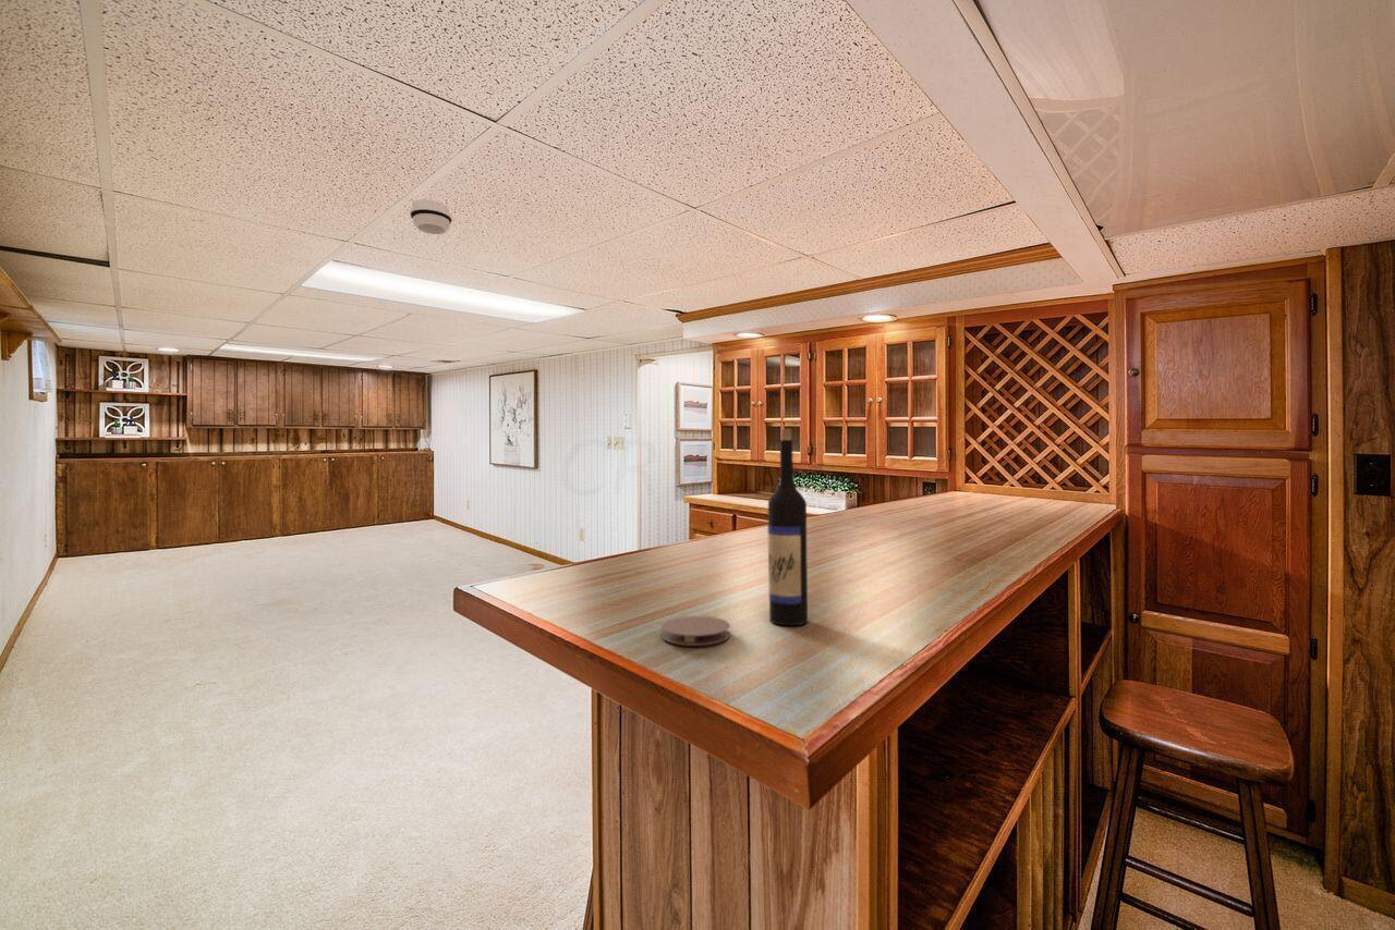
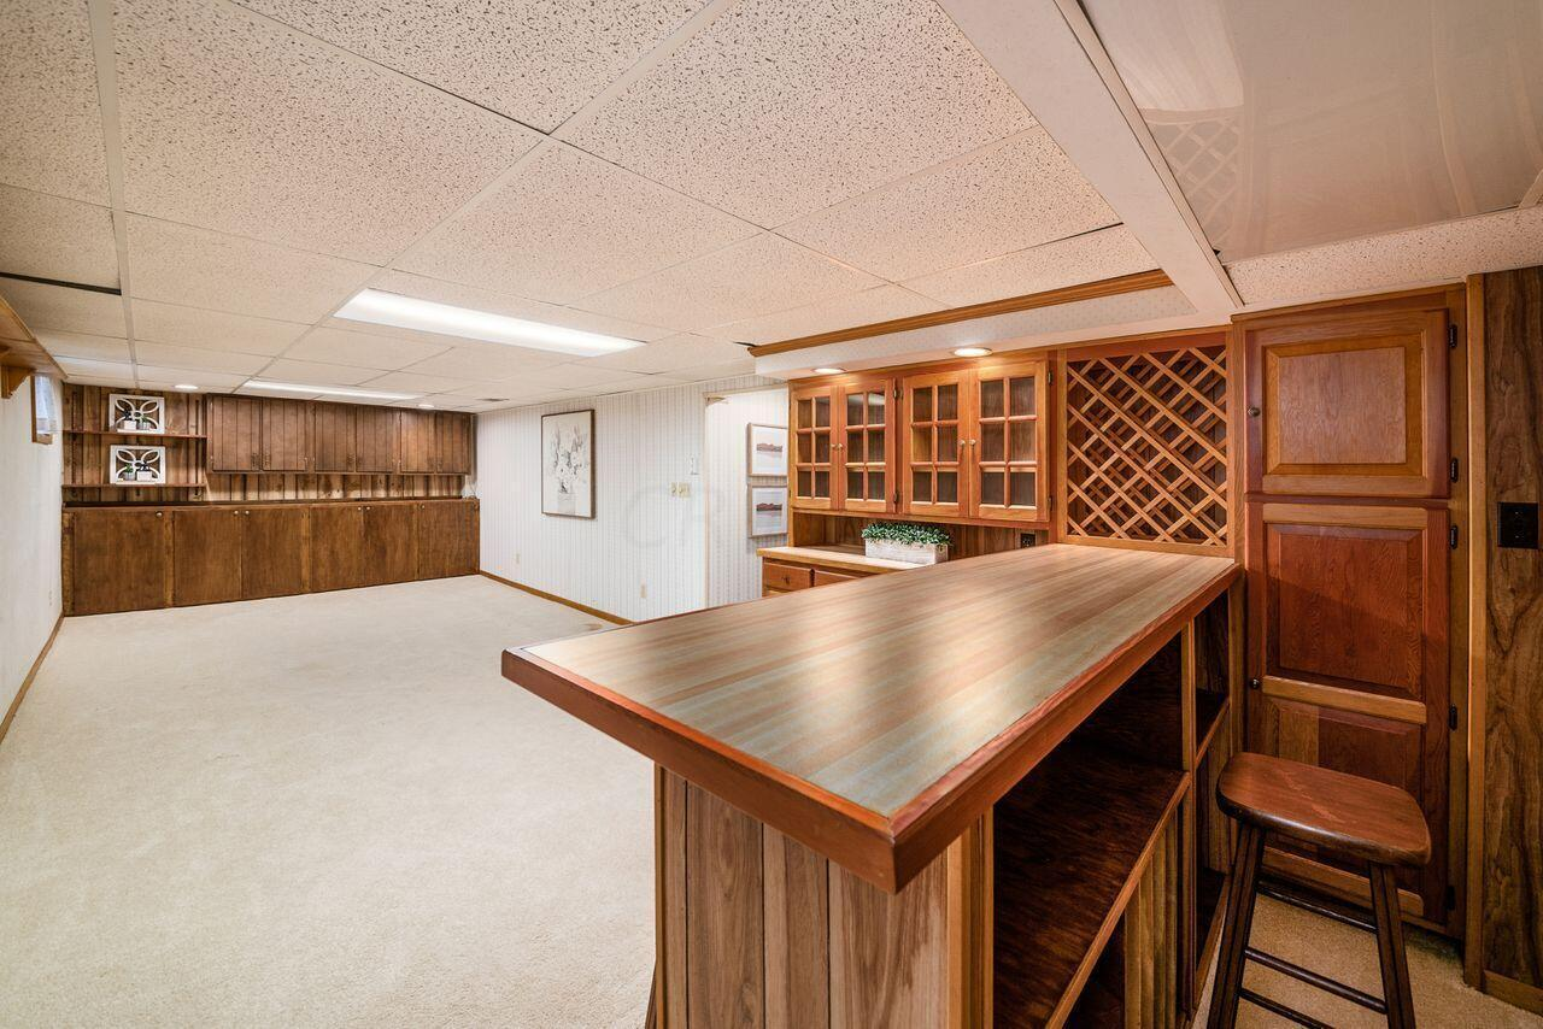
- coaster [660,615,731,647]
- wine bottle [766,428,809,626]
- smoke detector [409,198,453,235]
